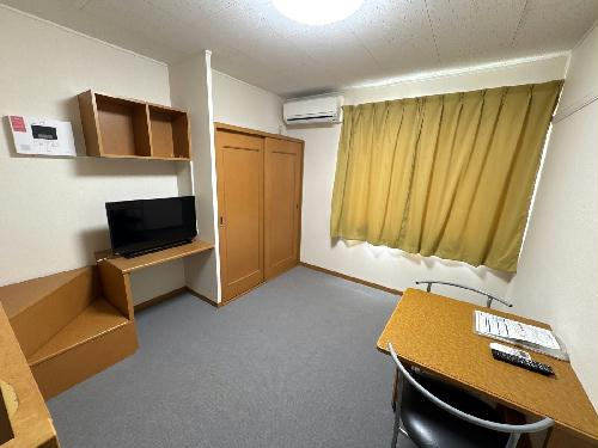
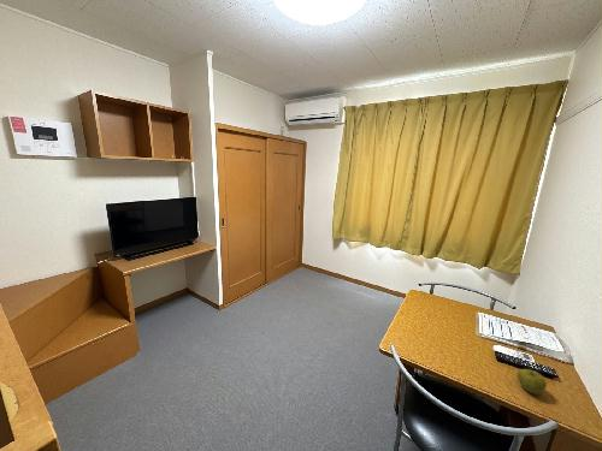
+ apple [515,368,548,396]
